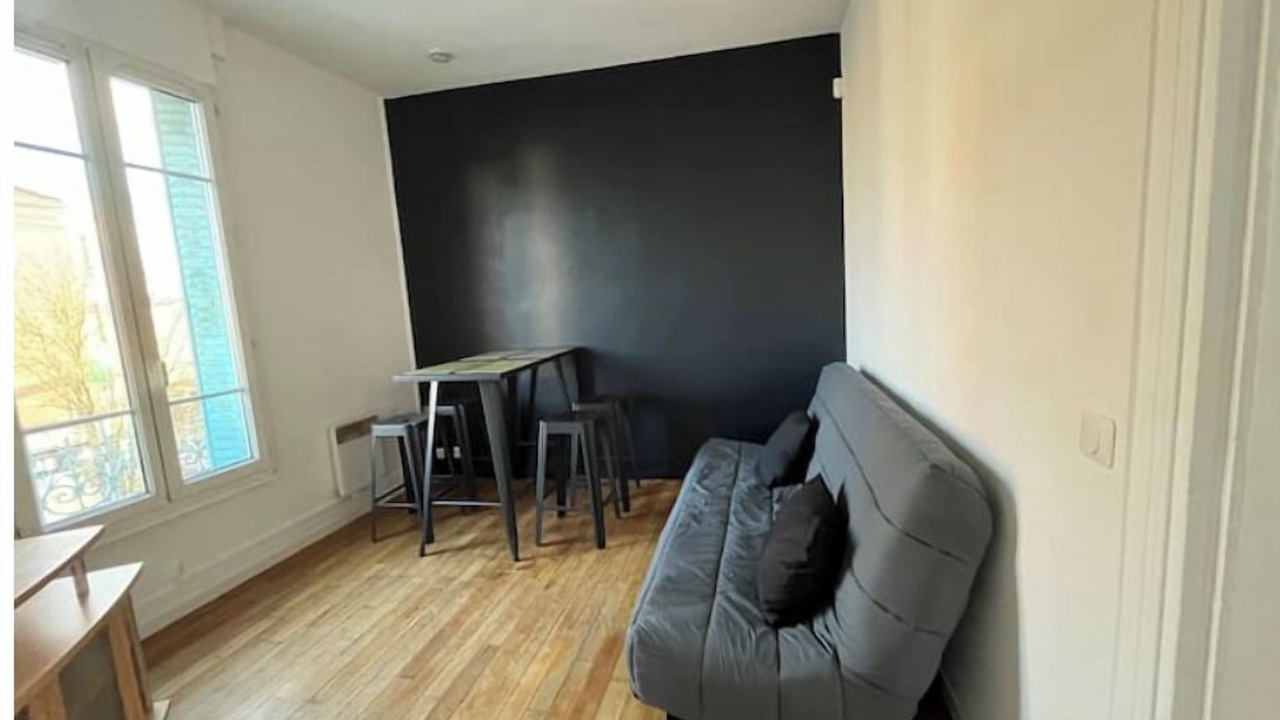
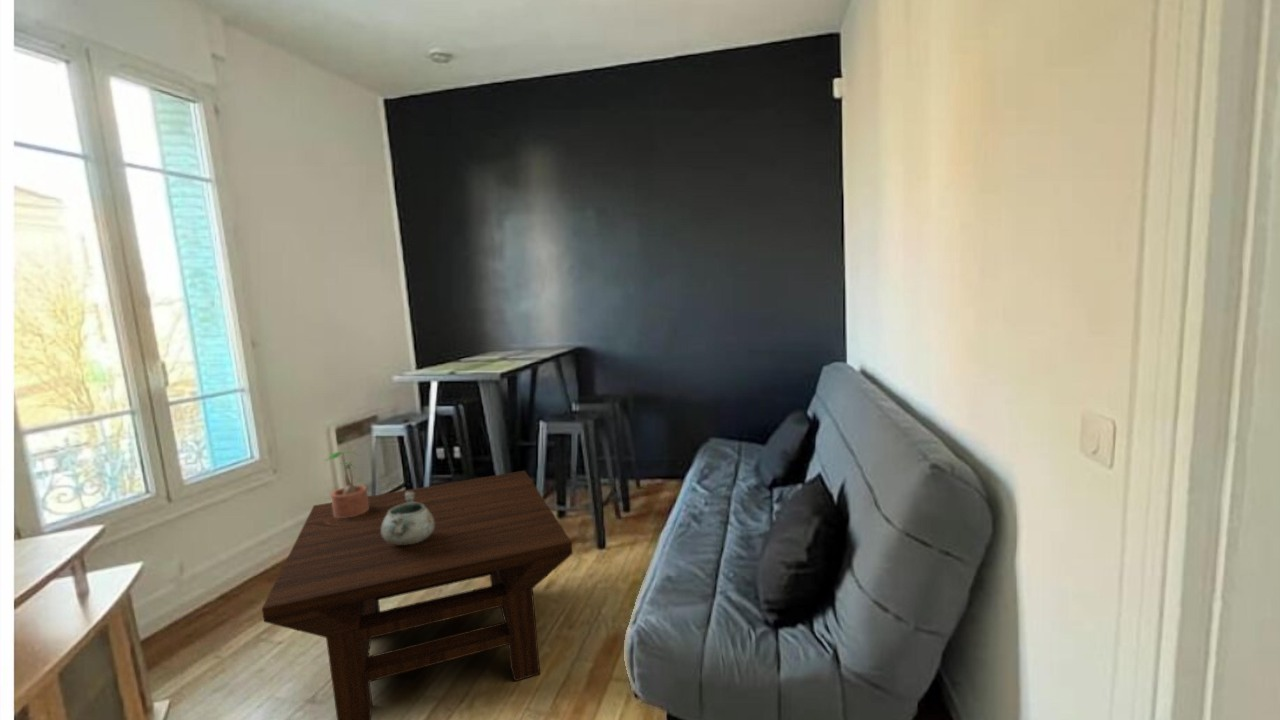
+ coffee table [261,469,573,720]
+ potted plant [326,450,369,518]
+ decorative bowl [381,491,434,545]
